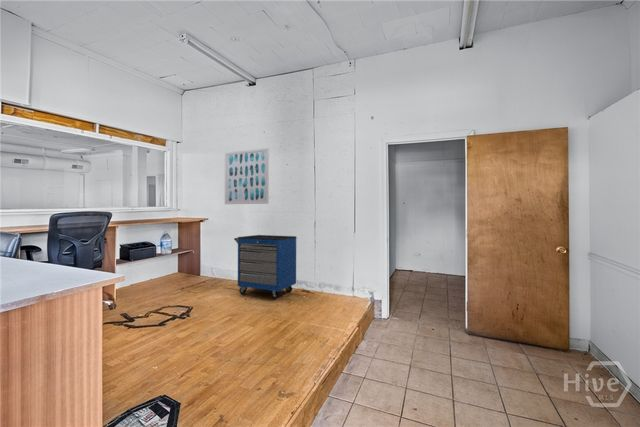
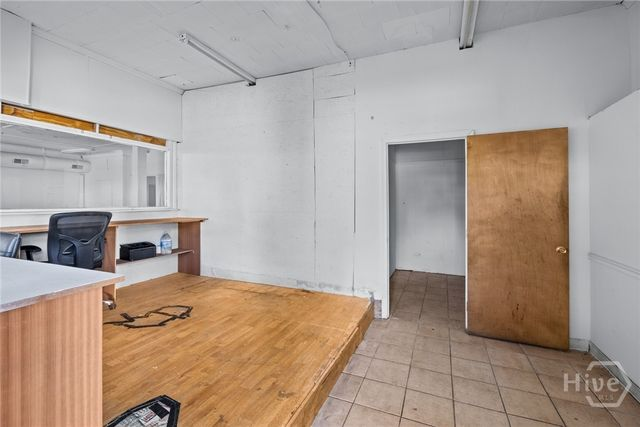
- wall art [224,147,270,205]
- storage cabinet [233,234,297,300]
